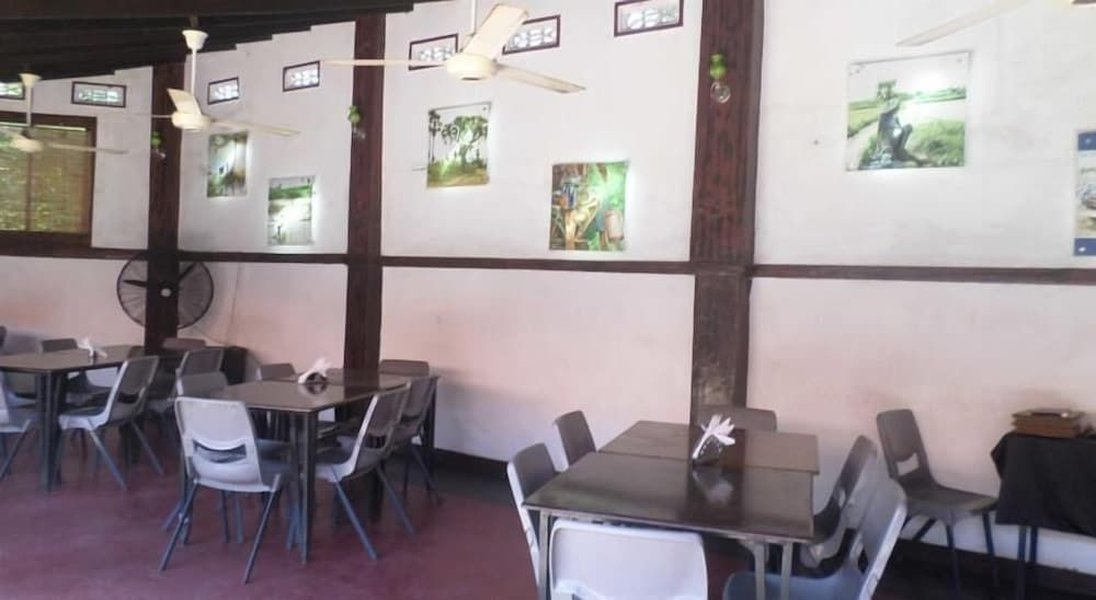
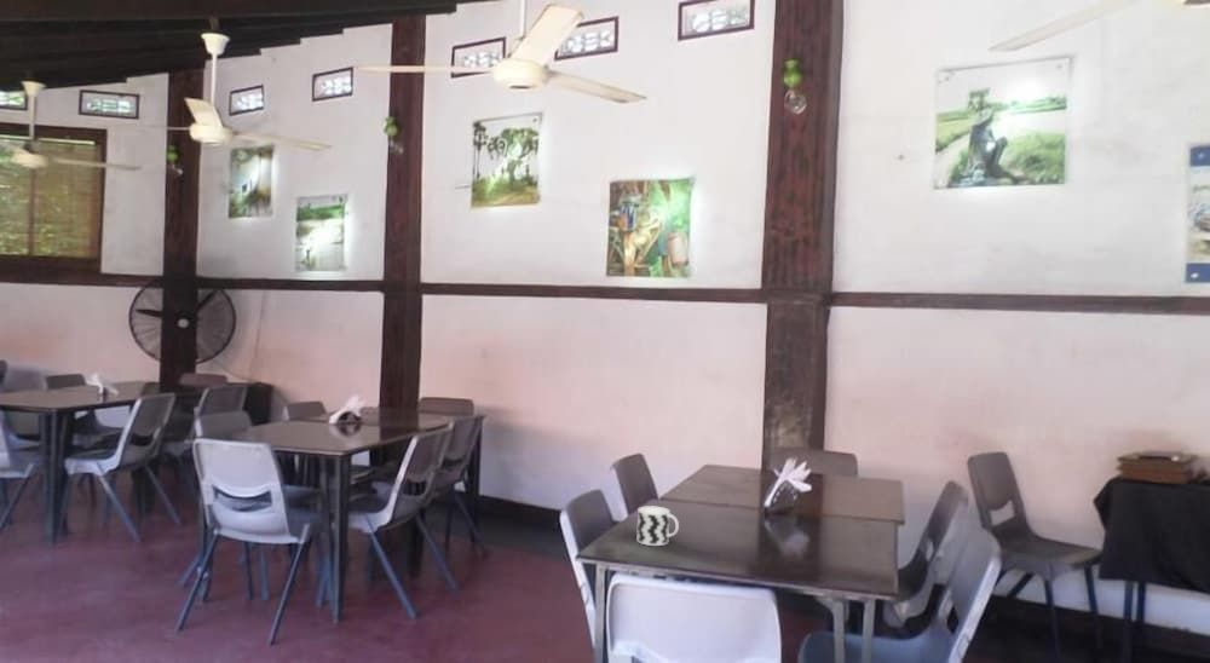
+ cup [635,505,680,547]
